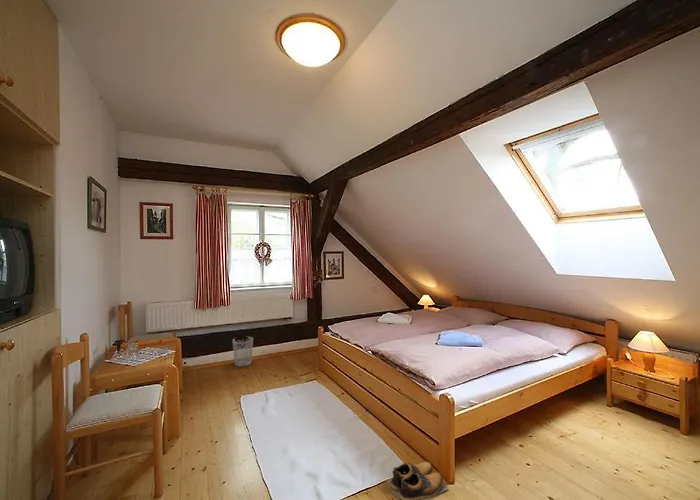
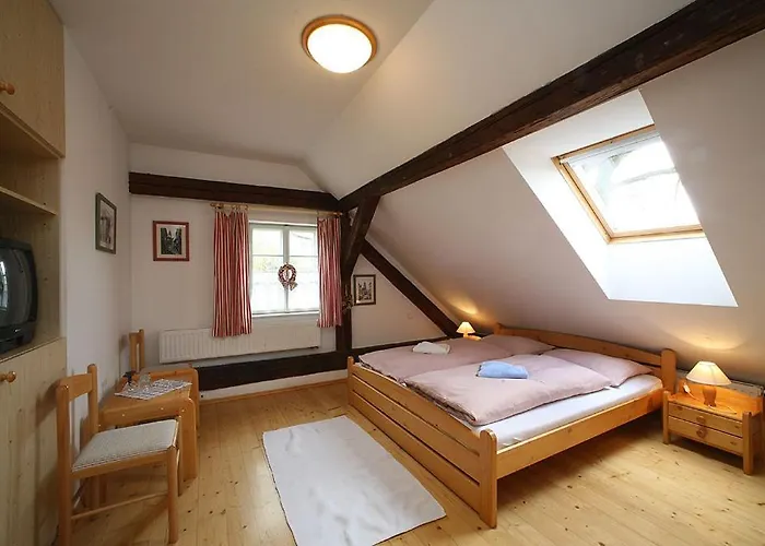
- wastebasket [231,336,254,367]
- shoes [384,461,450,500]
